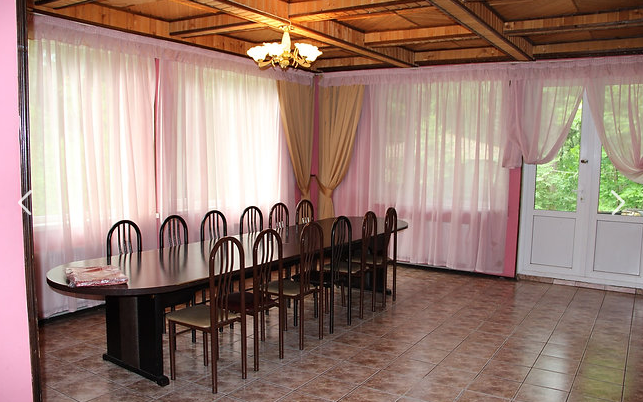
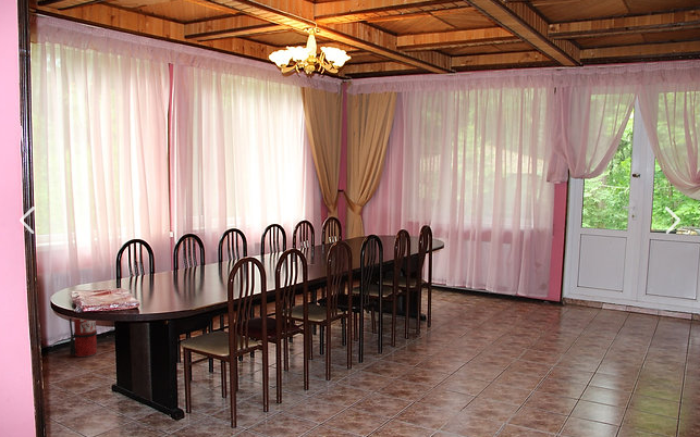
+ fire extinguisher [69,317,98,358]
